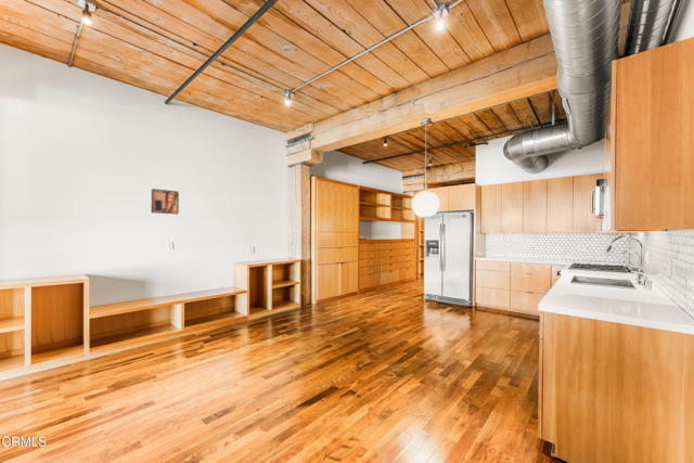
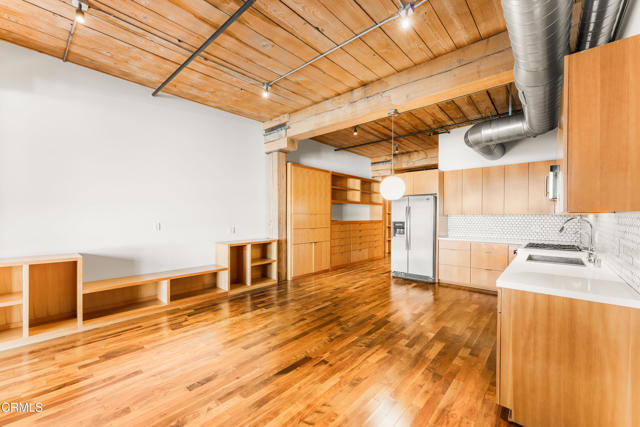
- wall art [150,188,180,215]
